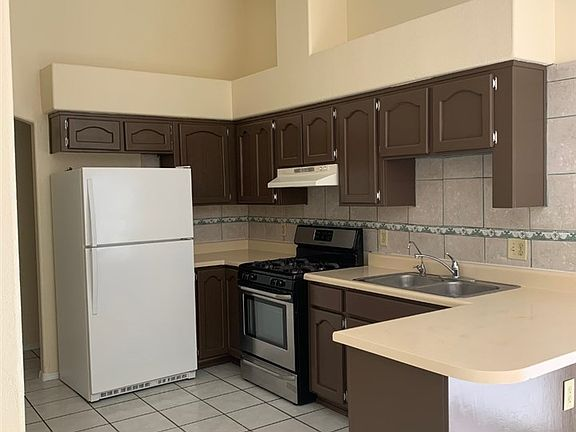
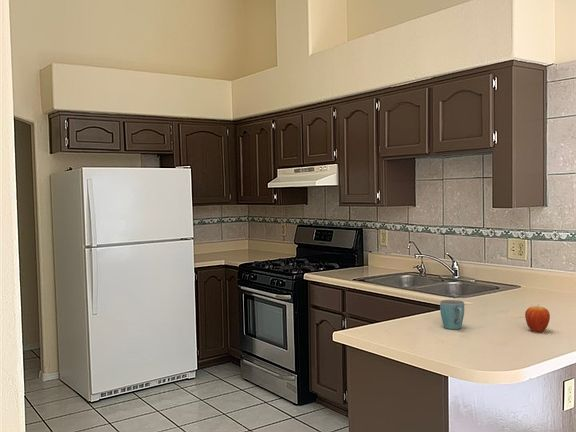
+ mug [439,299,465,330]
+ fruit [524,305,551,333]
